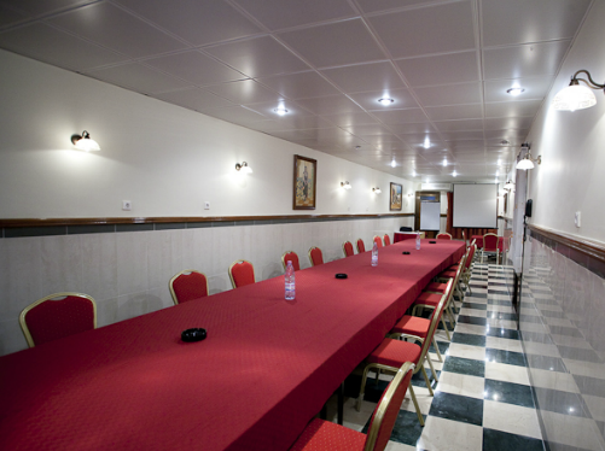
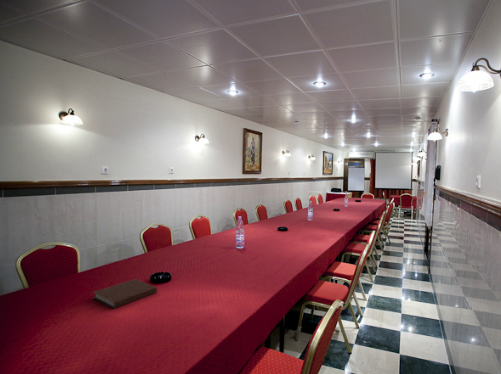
+ notebook [92,278,158,309]
